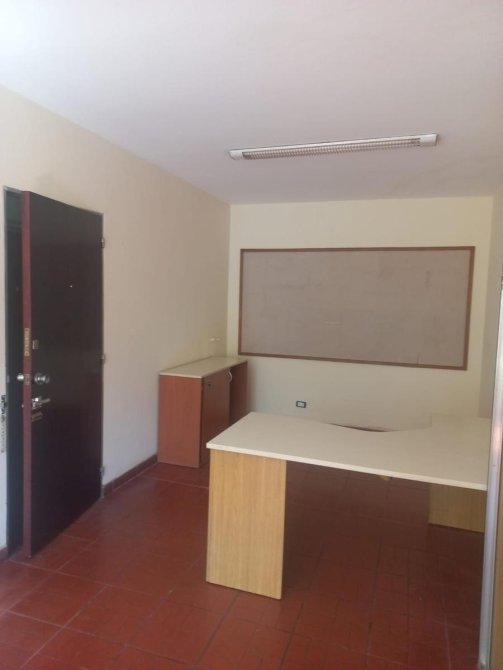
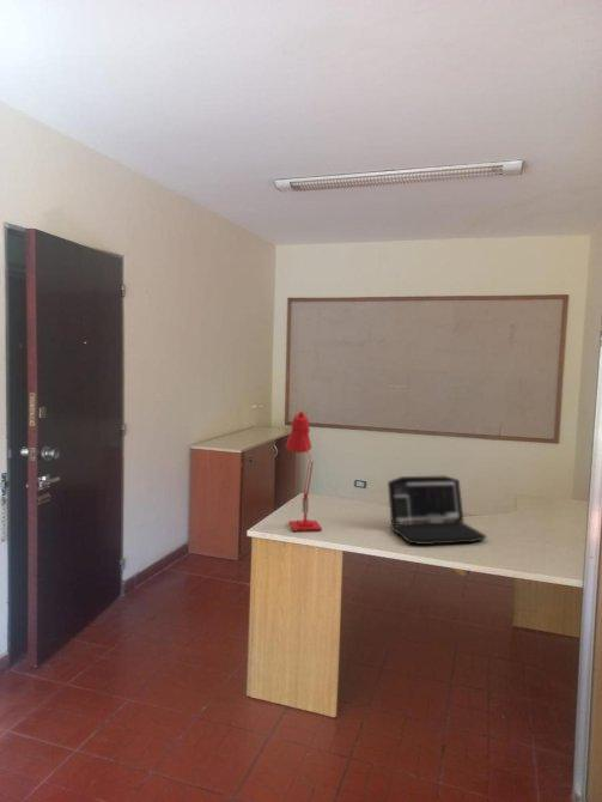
+ laptop [387,475,487,546]
+ desk lamp [285,411,323,533]
